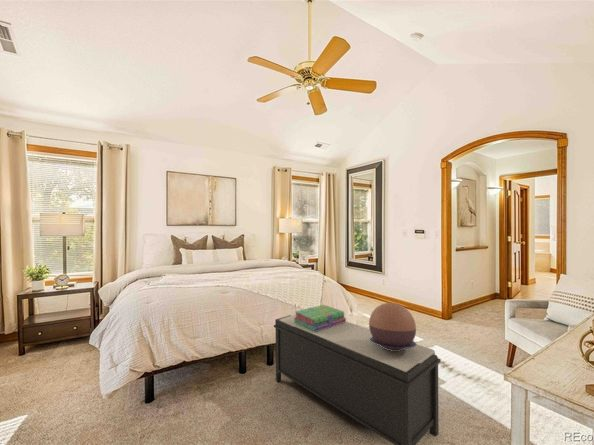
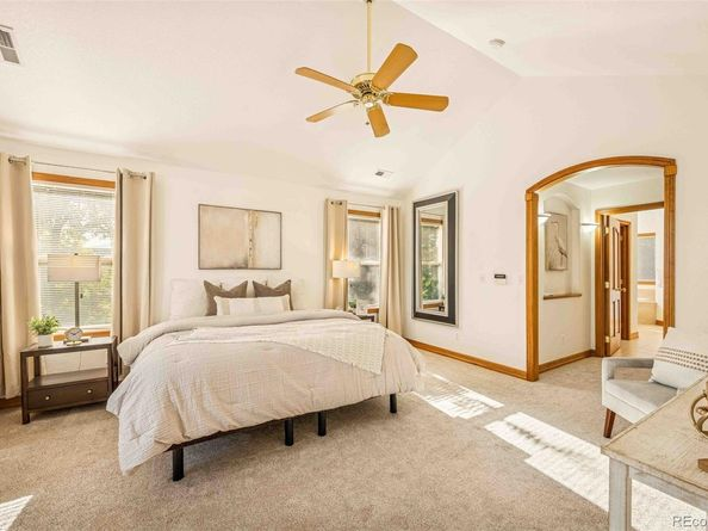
- stack of books [293,304,347,332]
- bench [273,314,442,445]
- decorative bowl [368,302,417,351]
